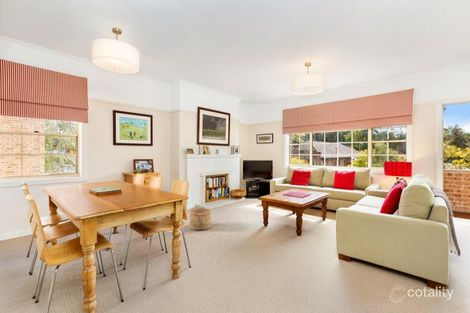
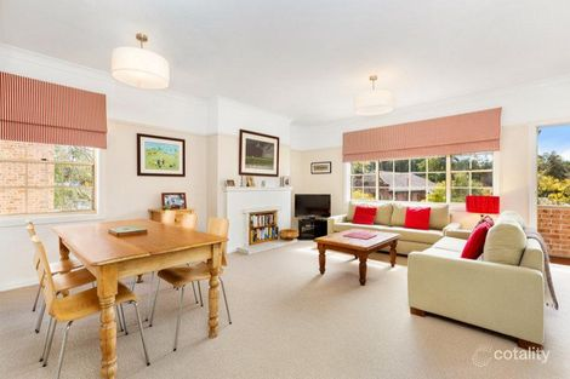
- wooden bucket [189,207,212,231]
